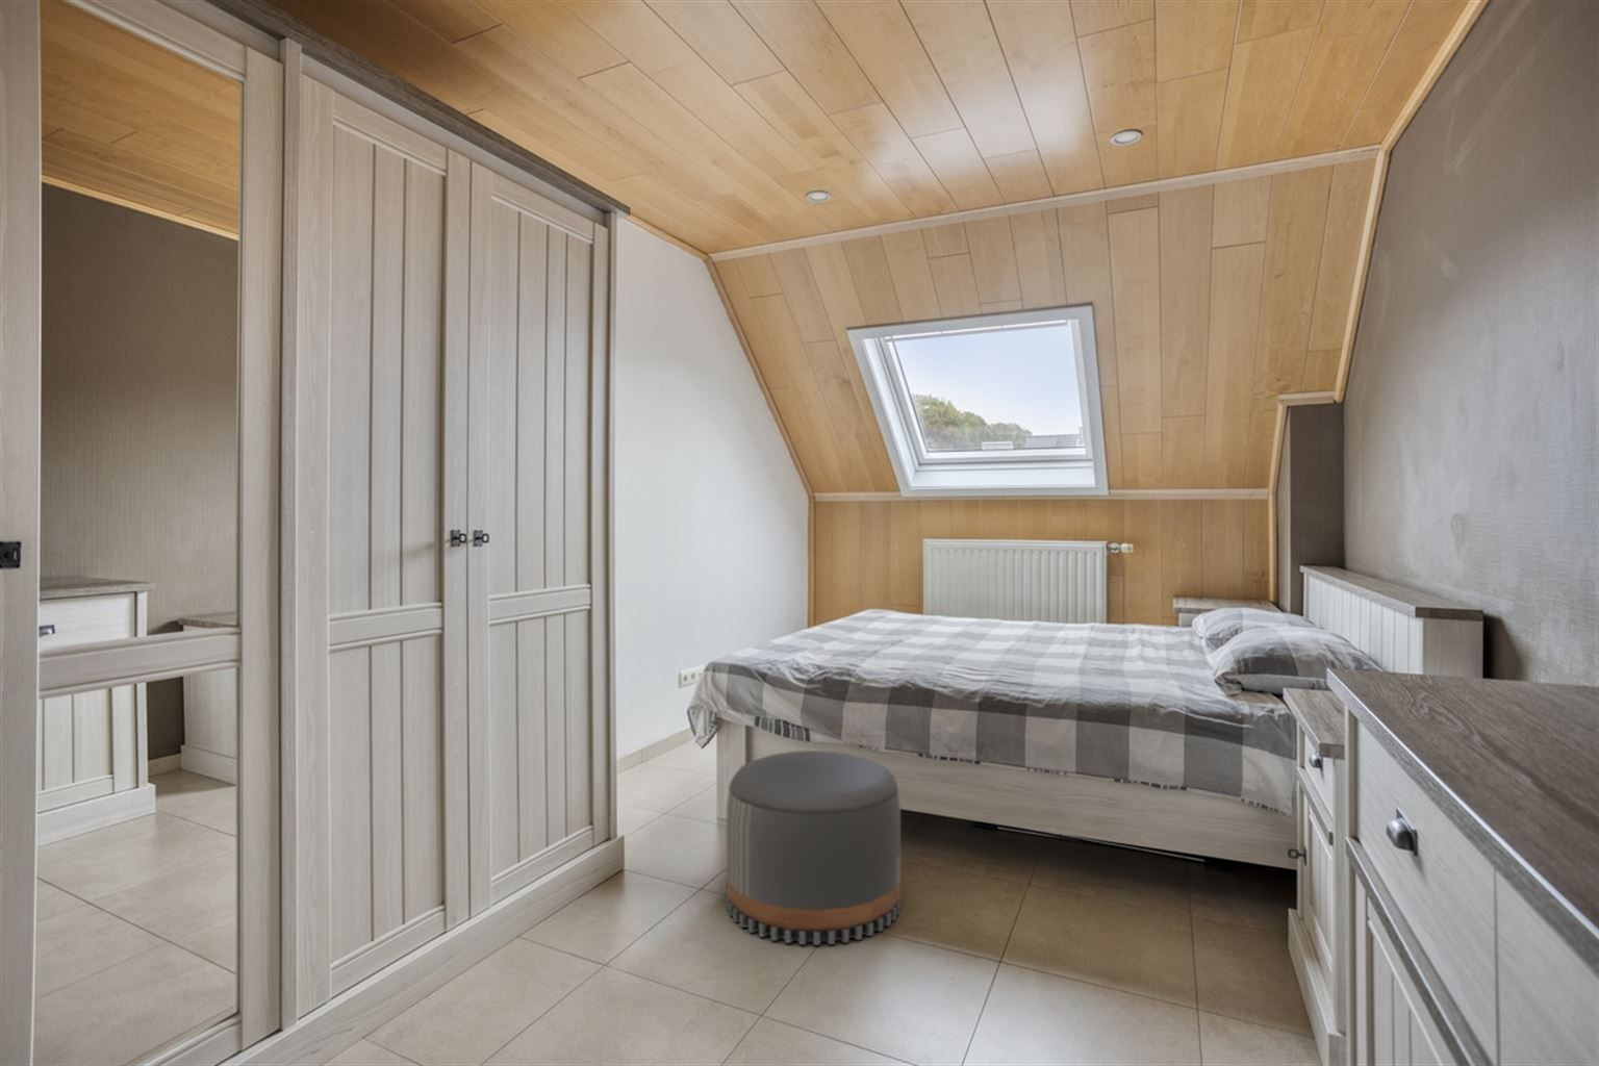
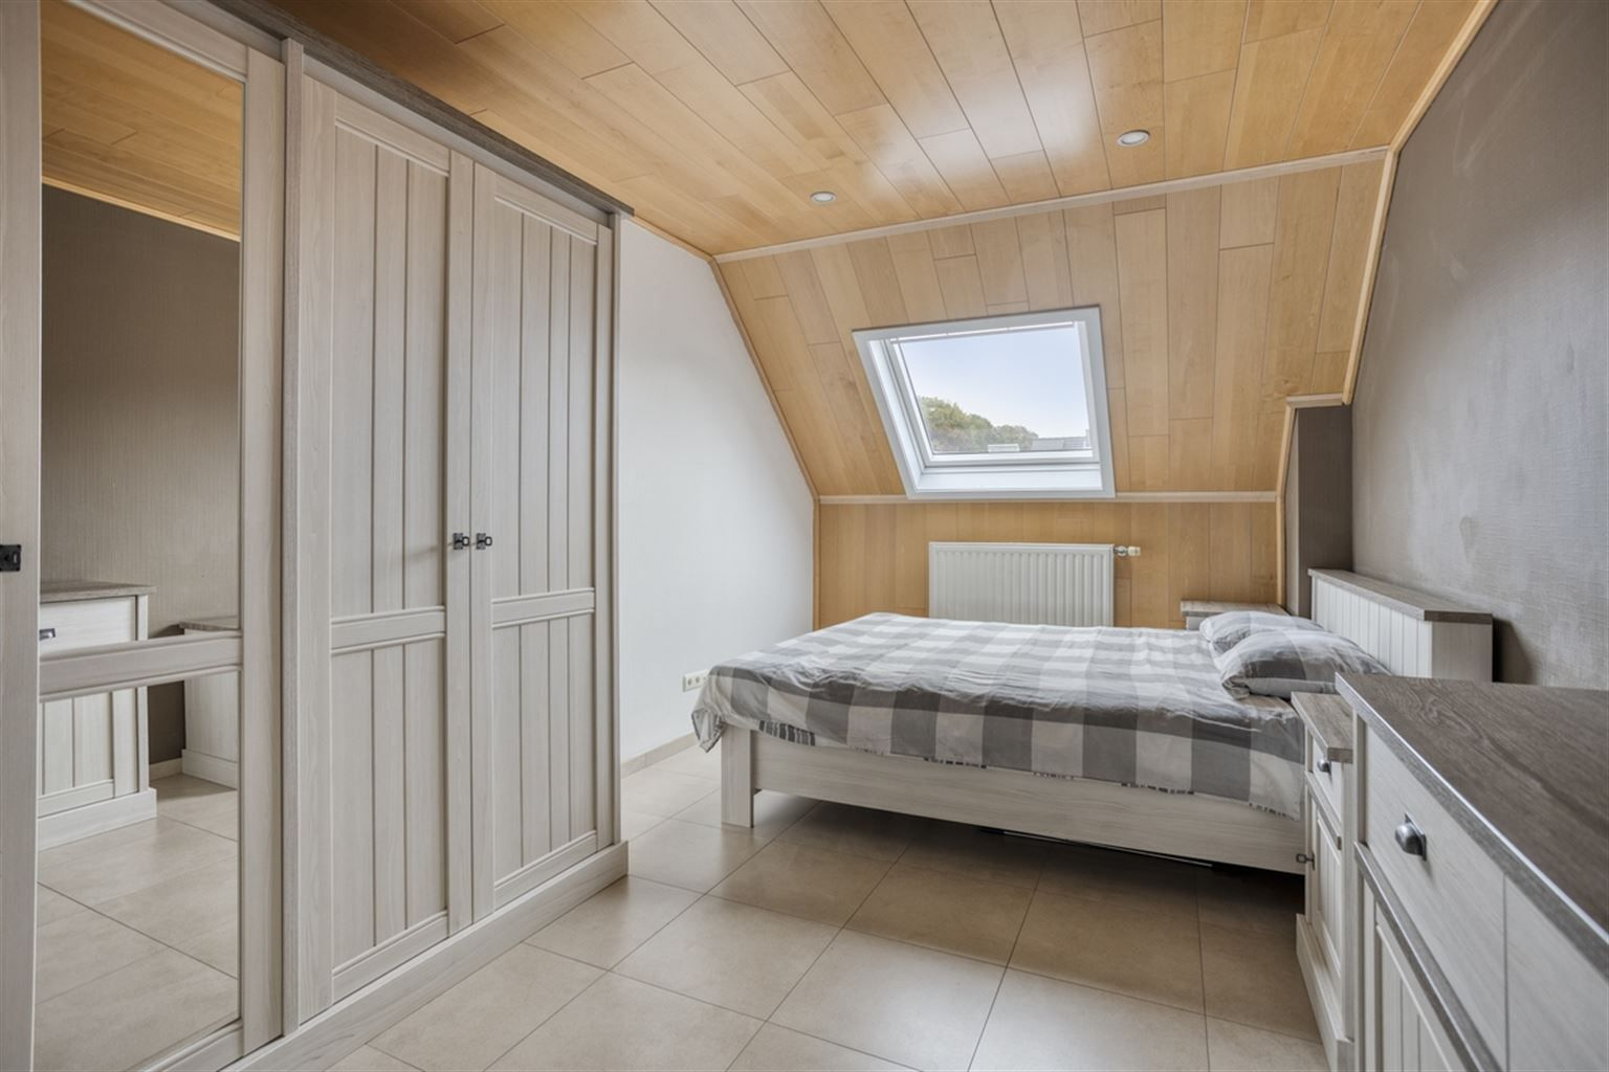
- pouf [726,750,902,946]
